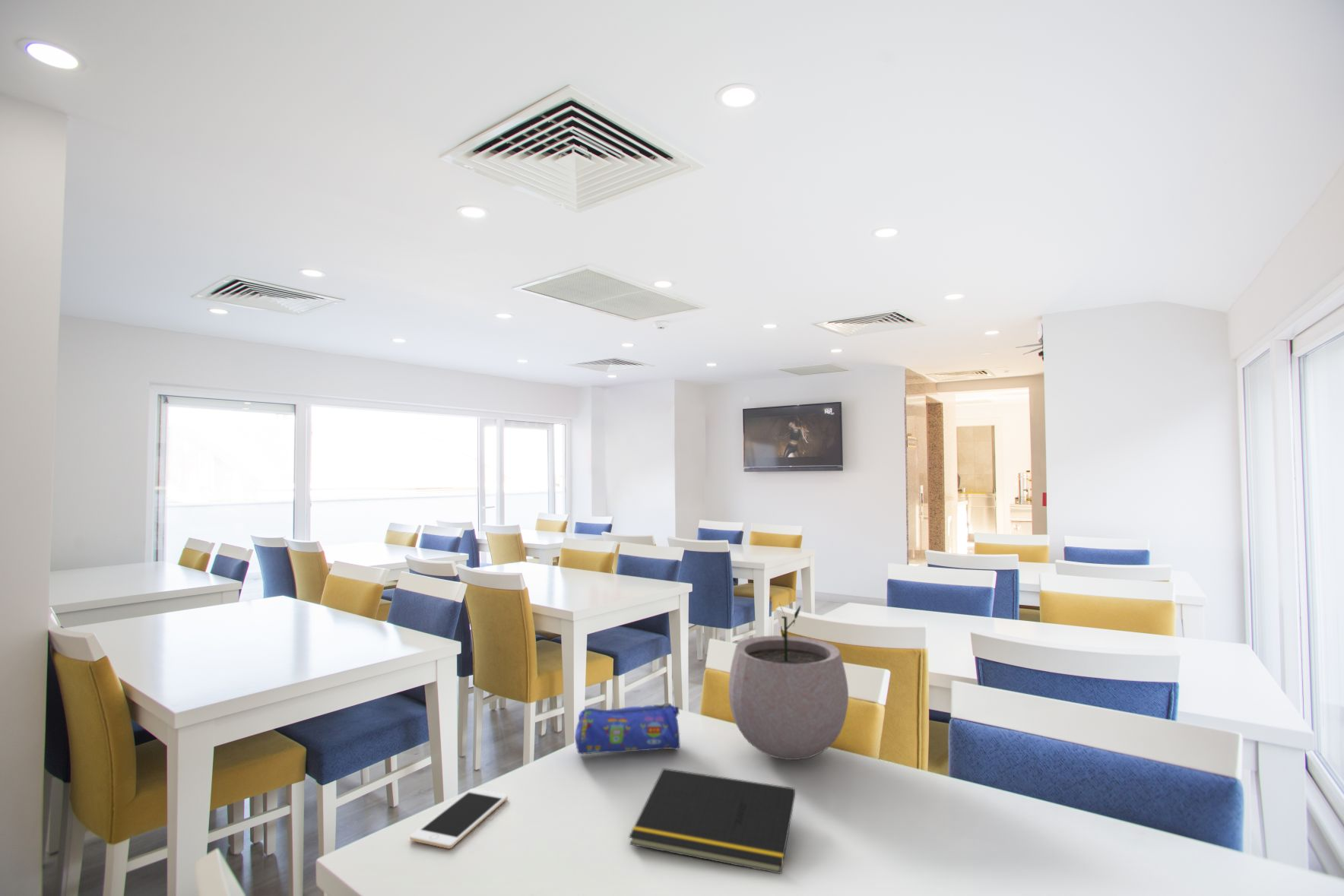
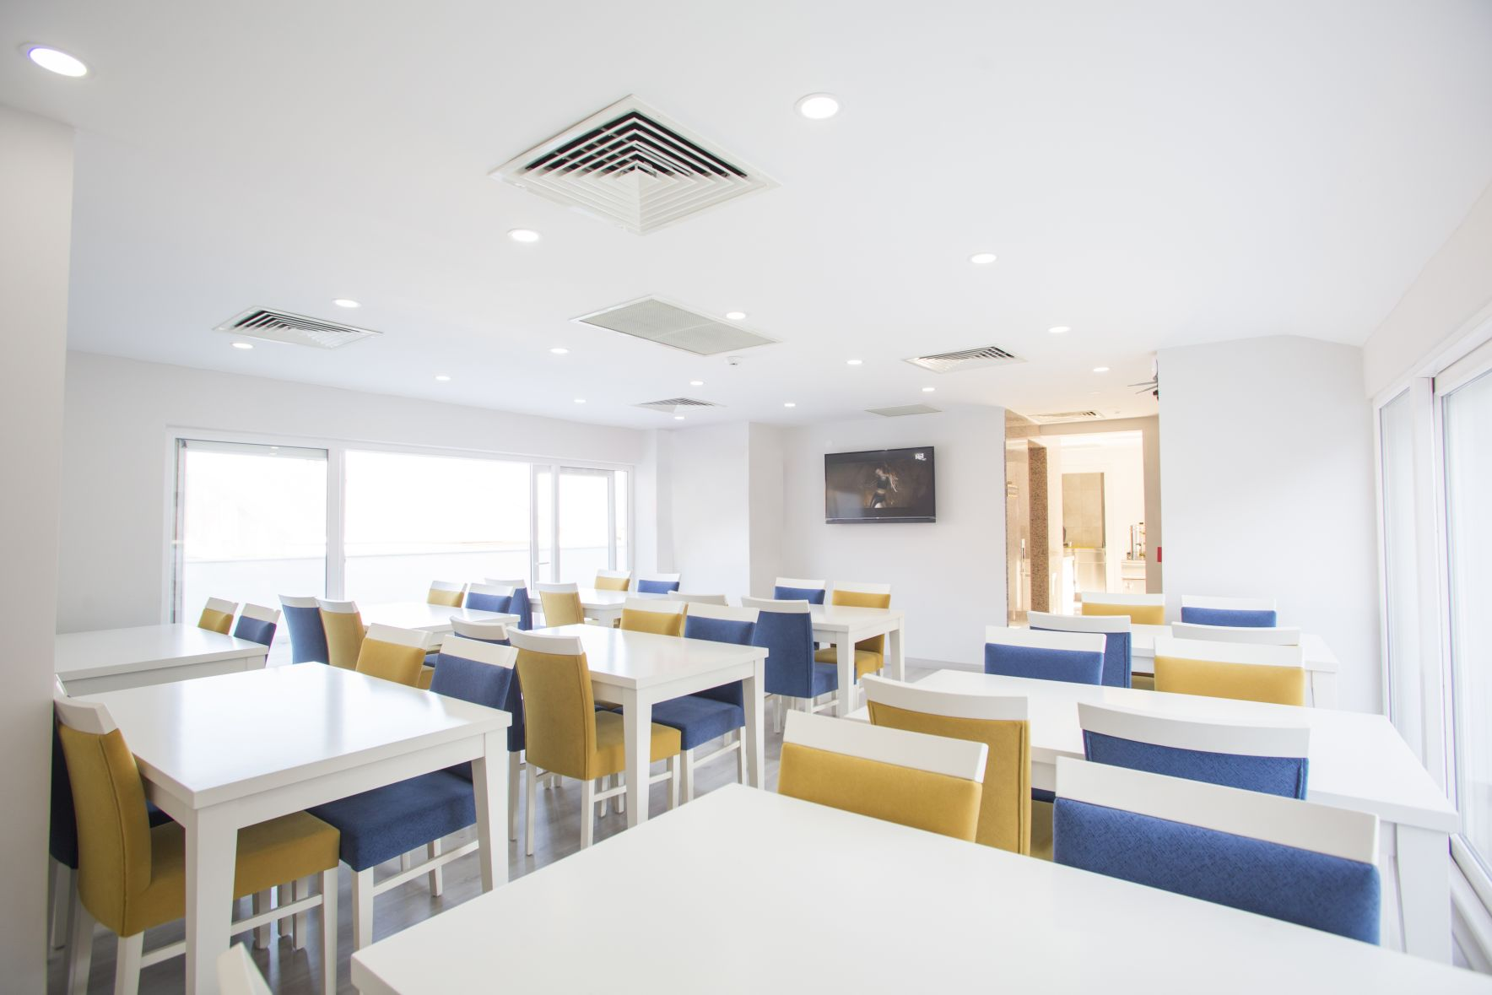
- cell phone [409,788,509,850]
- notepad [628,768,796,875]
- pencil case [574,701,681,755]
- plant pot [728,602,849,761]
